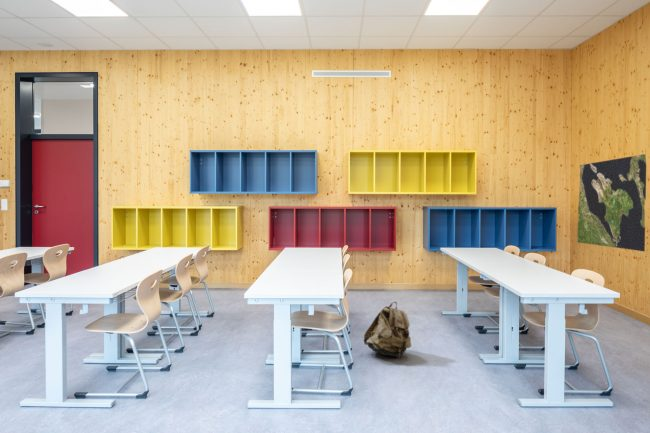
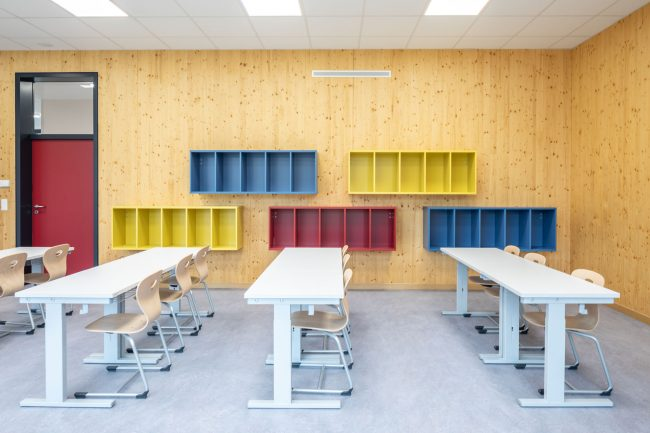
- world map [577,153,647,253]
- backpack [363,301,412,359]
